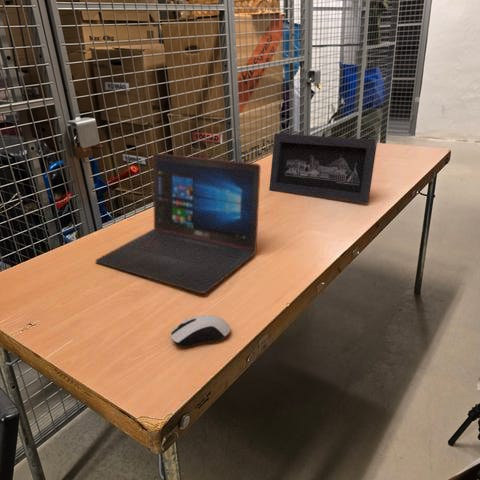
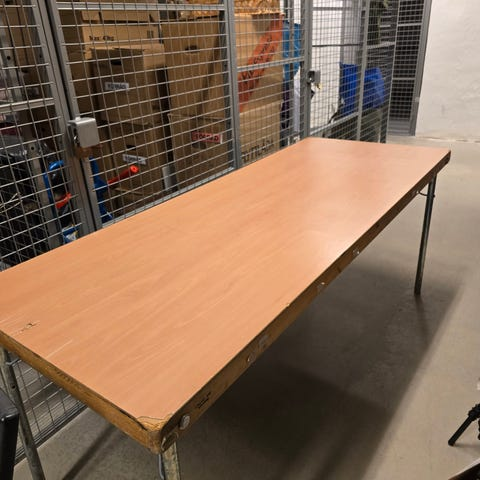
- laptop [94,152,262,295]
- computer mouse [169,314,232,349]
- picture frame [268,133,378,204]
